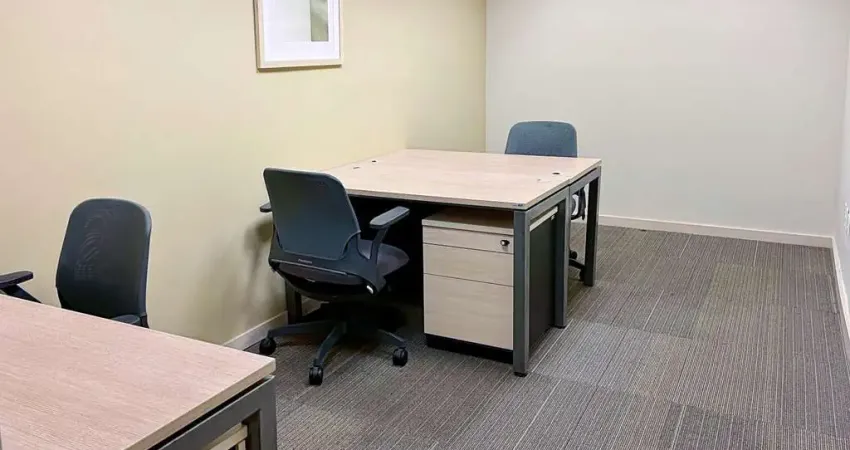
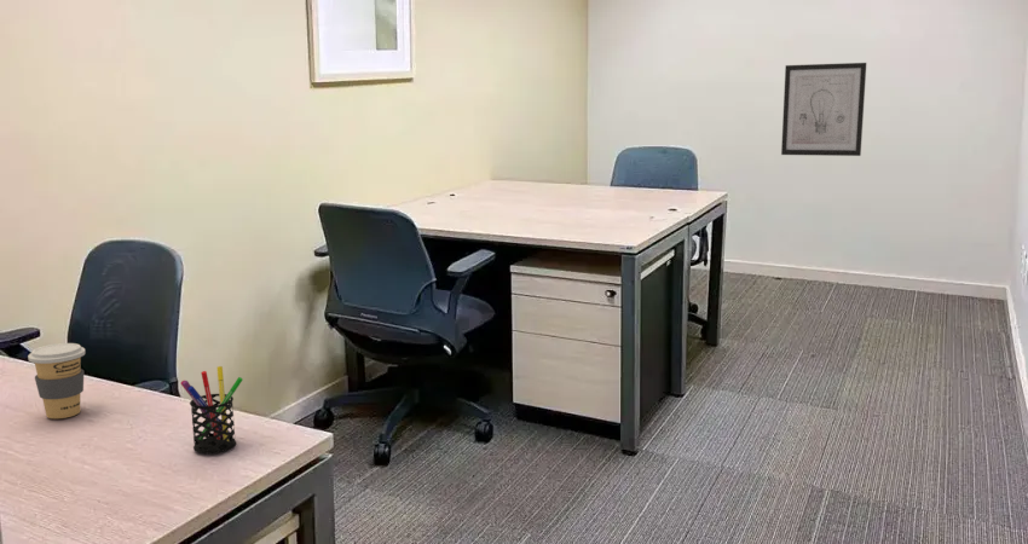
+ pen holder [179,365,243,455]
+ wall art [780,62,867,157]
+ coffee cup [27,342,86,419]
